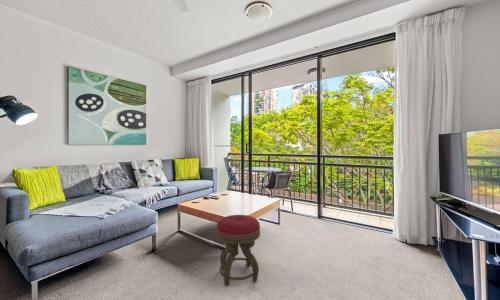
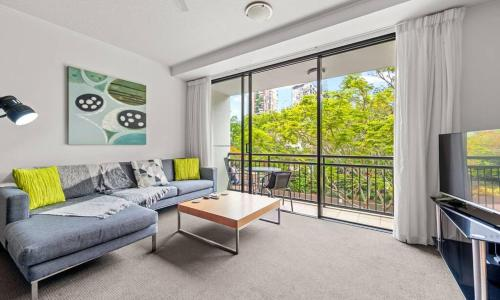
- stool [215,214,261,287]
